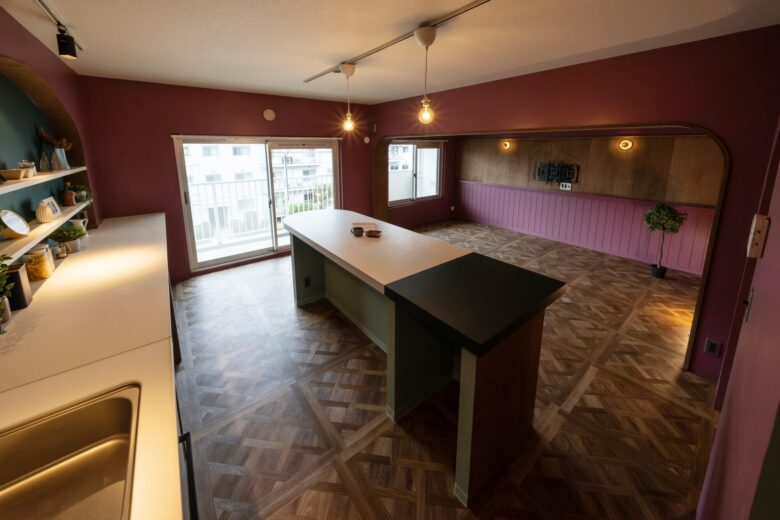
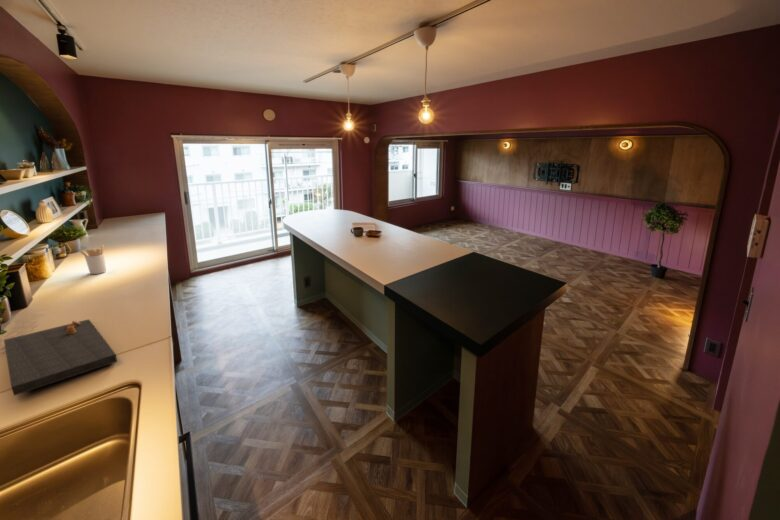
+ cutting board [3,318,118,397]
+ utensil holder [78,244,107,275]
